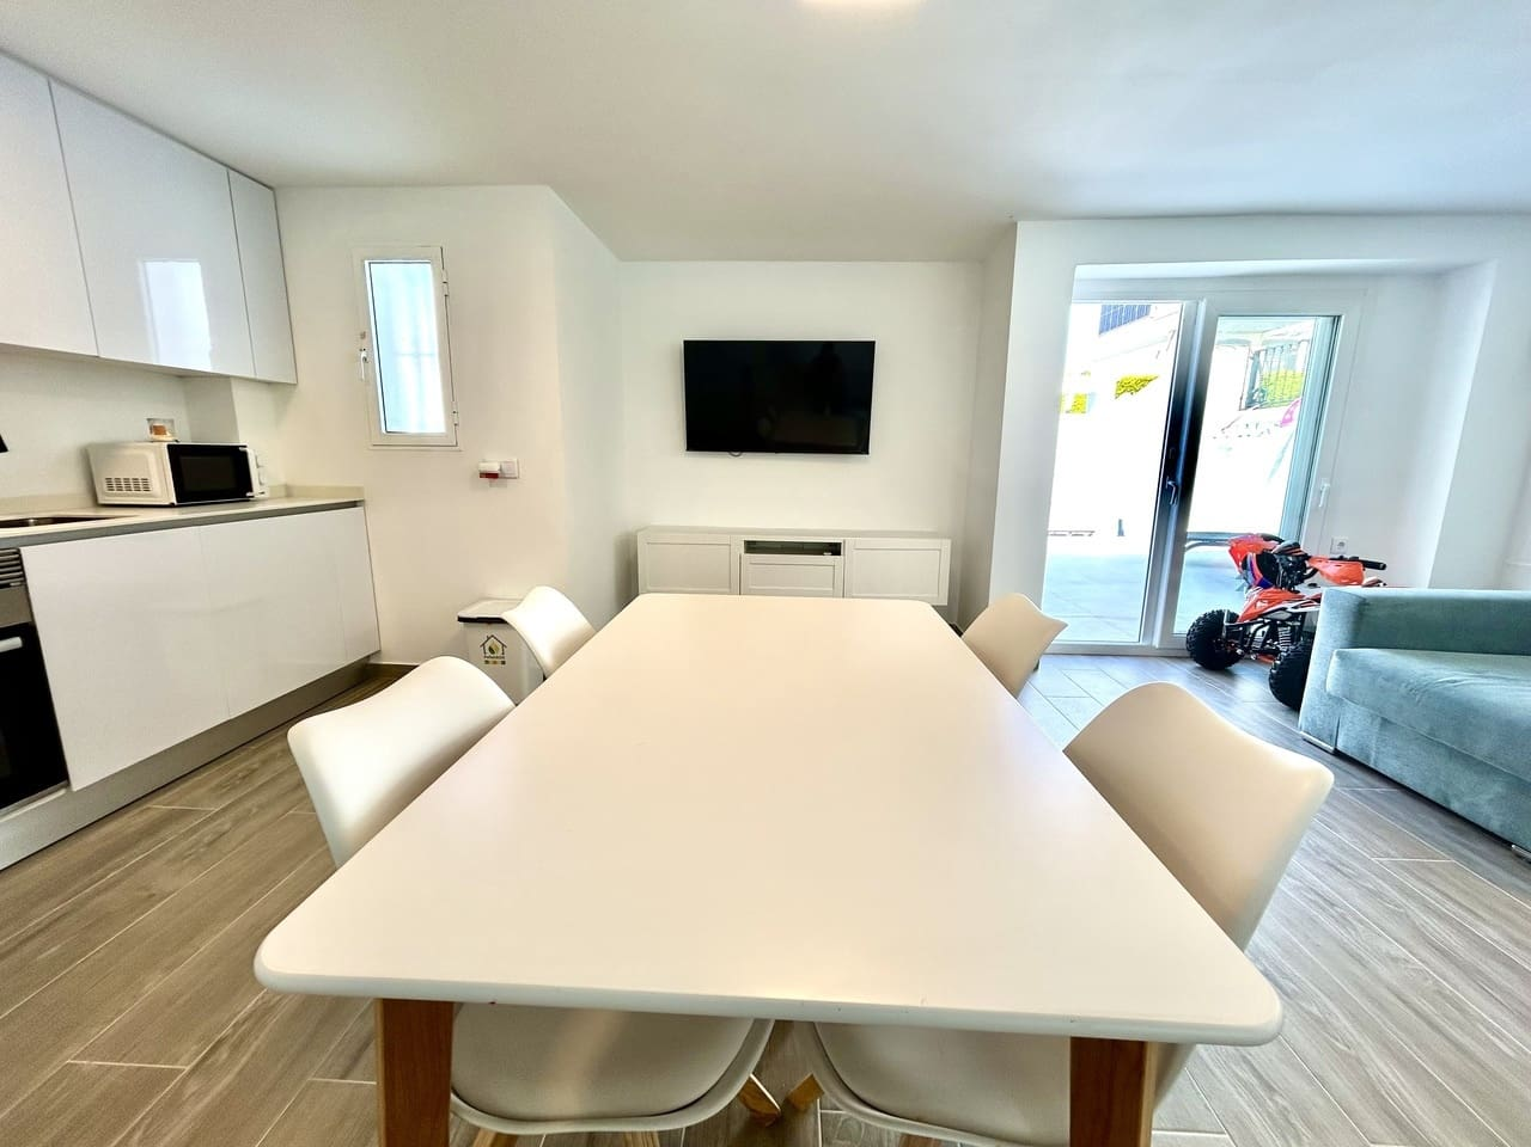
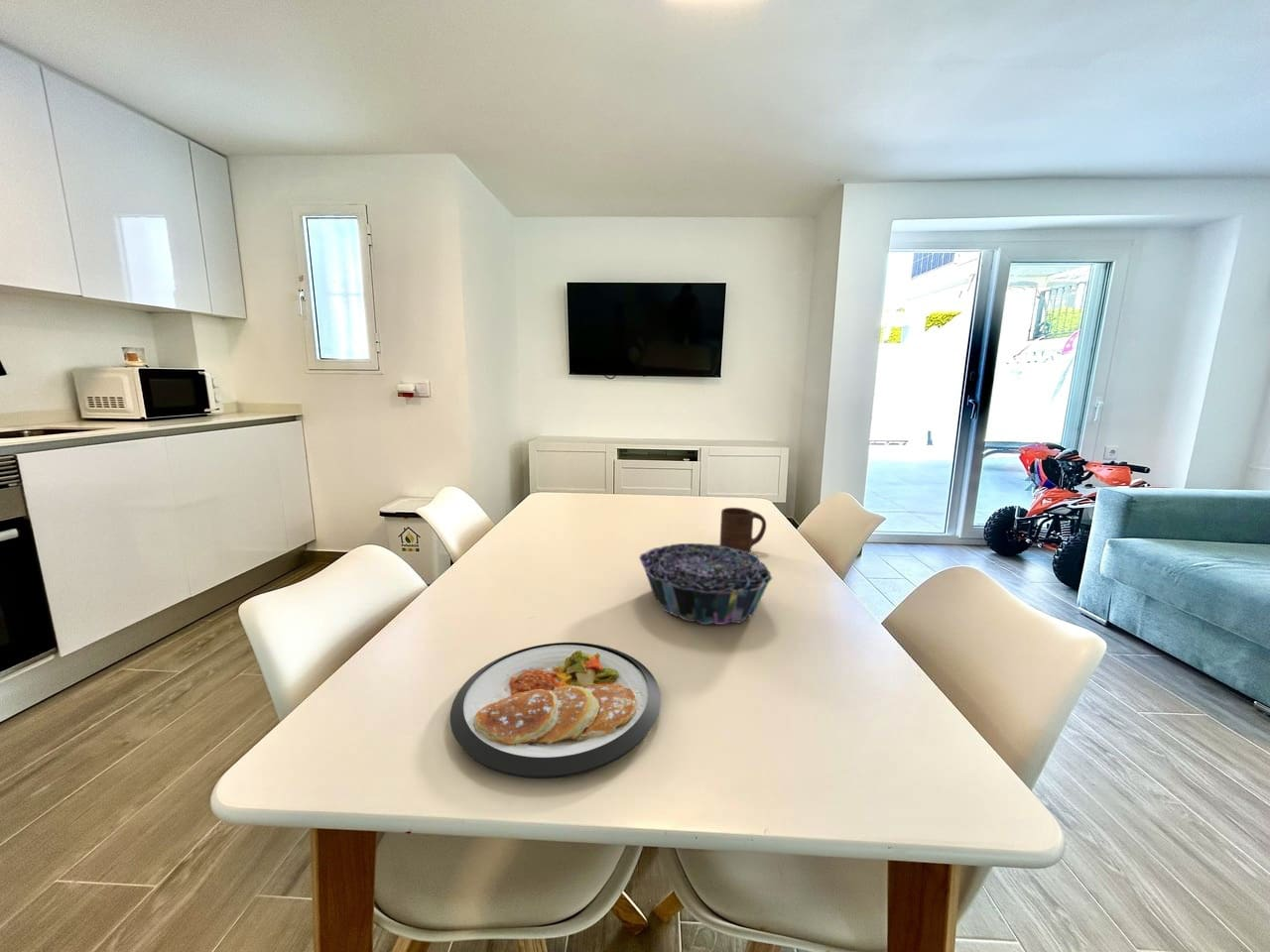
+ decorative bowl [638,542,773,626]
+ dish [449,642,662,779]
+ cup [718,507,767,553]
